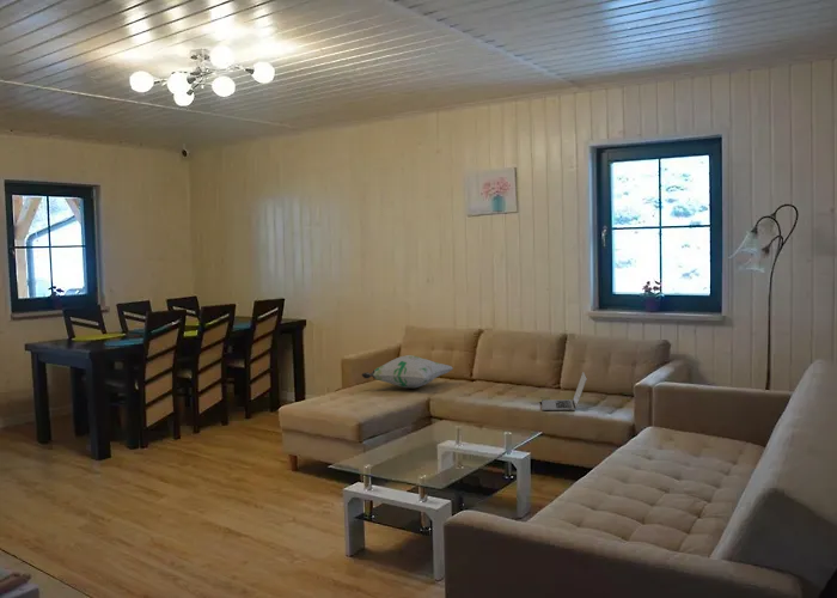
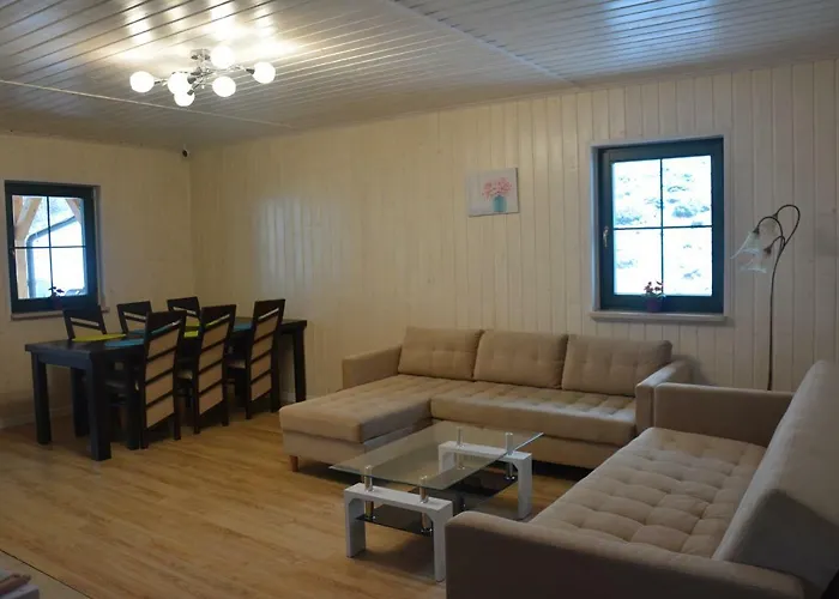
- laptop [540,371,587,411]
- decorative pillow [361,354,454,390]
